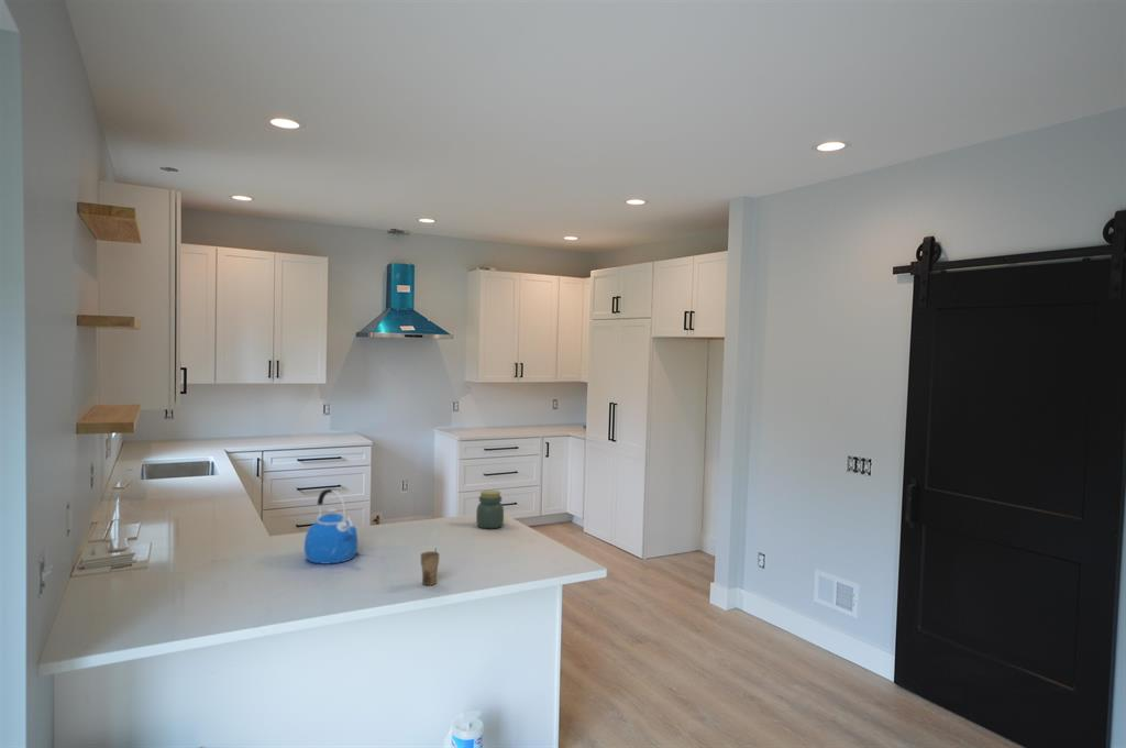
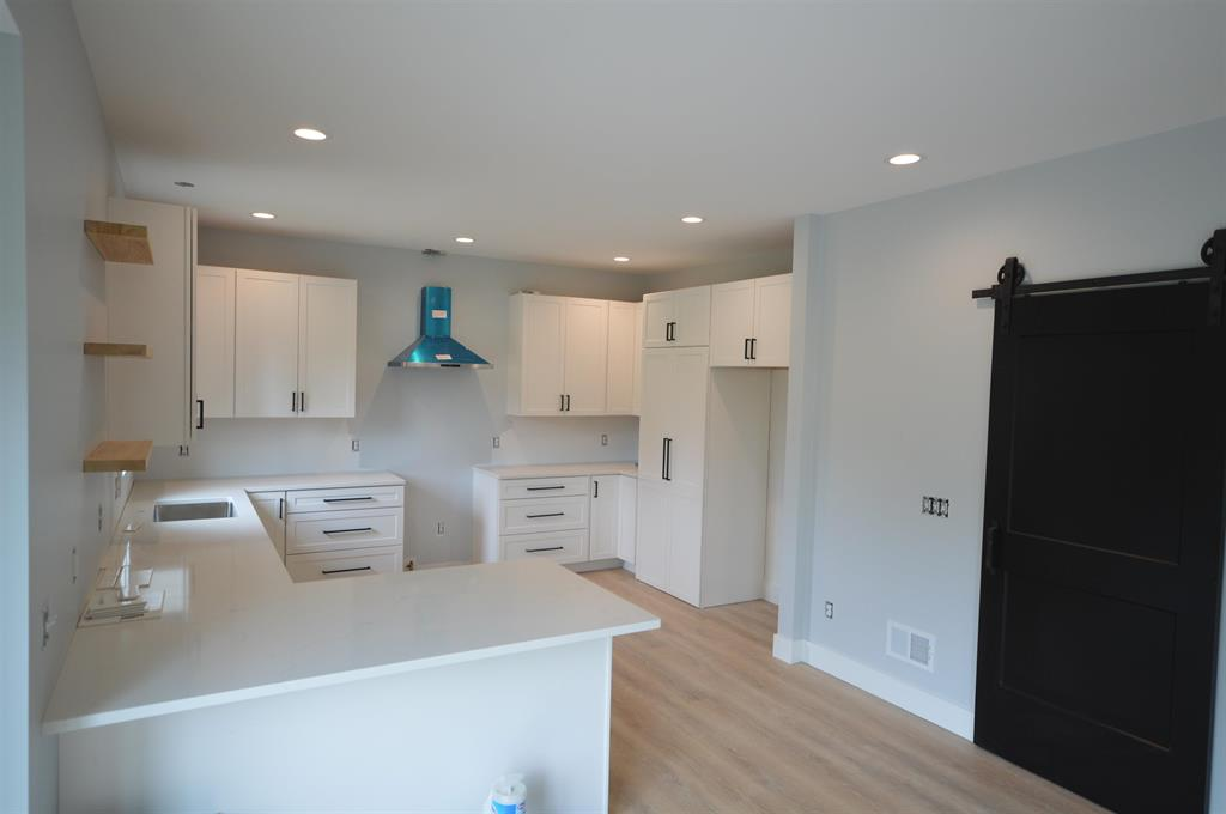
- jar [475,490,505,529]
- cup [420,547,440,586]
- kettle [303,487,358,565]
